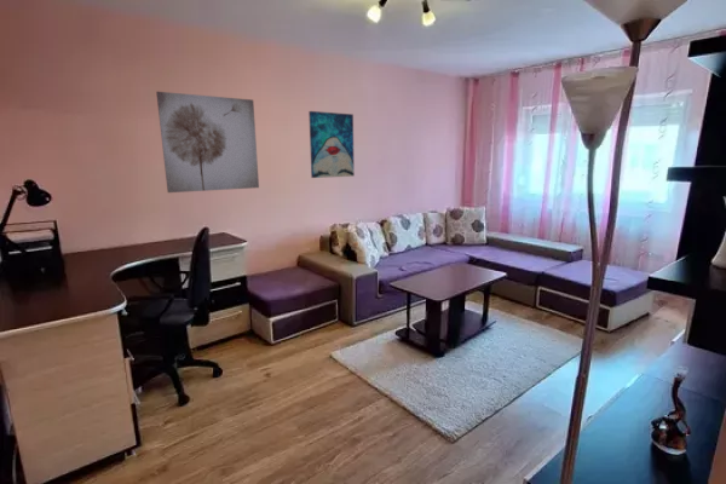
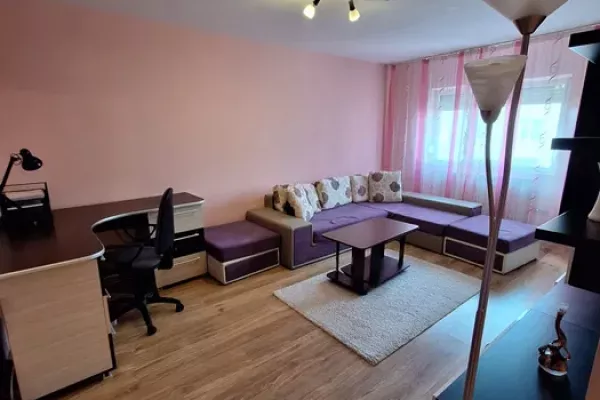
- wall art [307,110,356,179]
- wall art [155,91,260,194]
